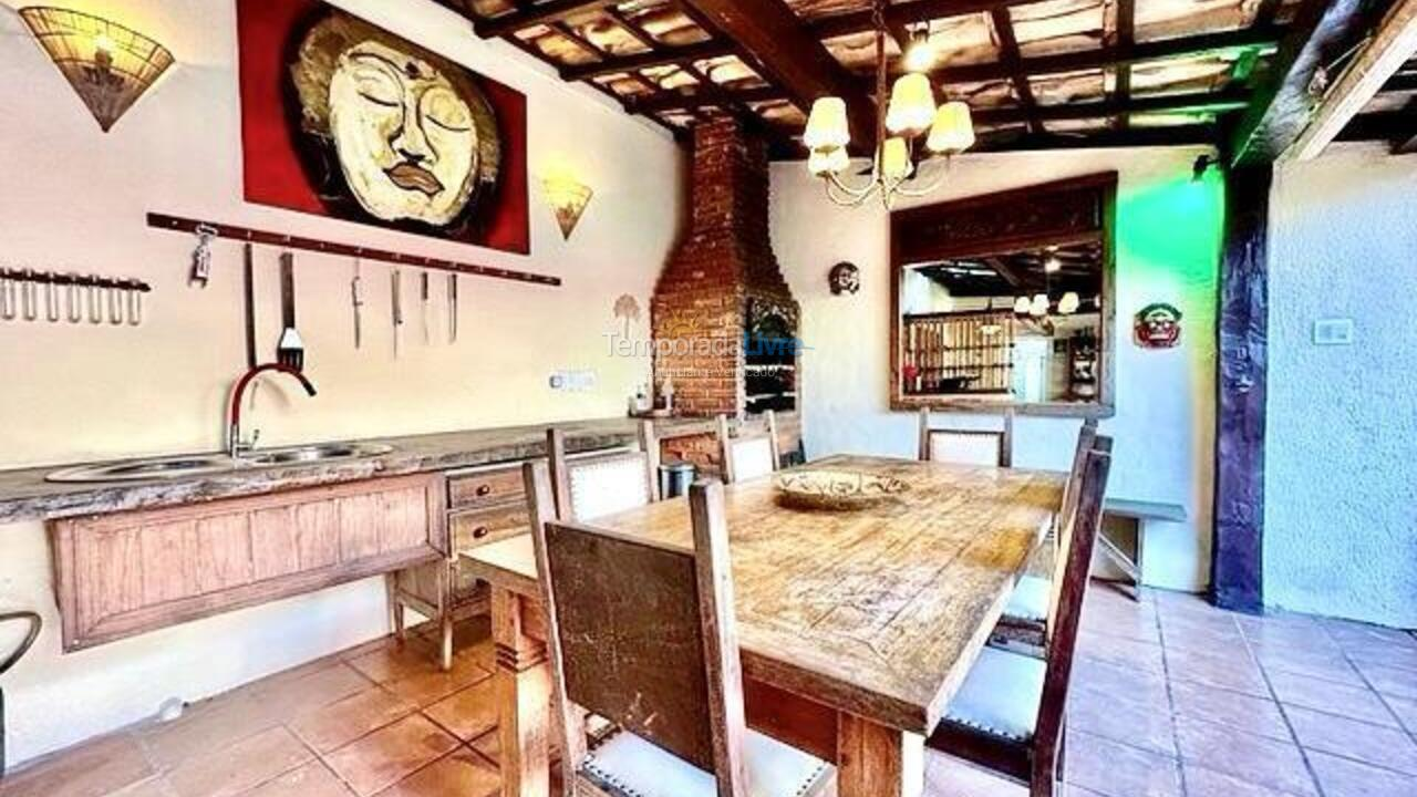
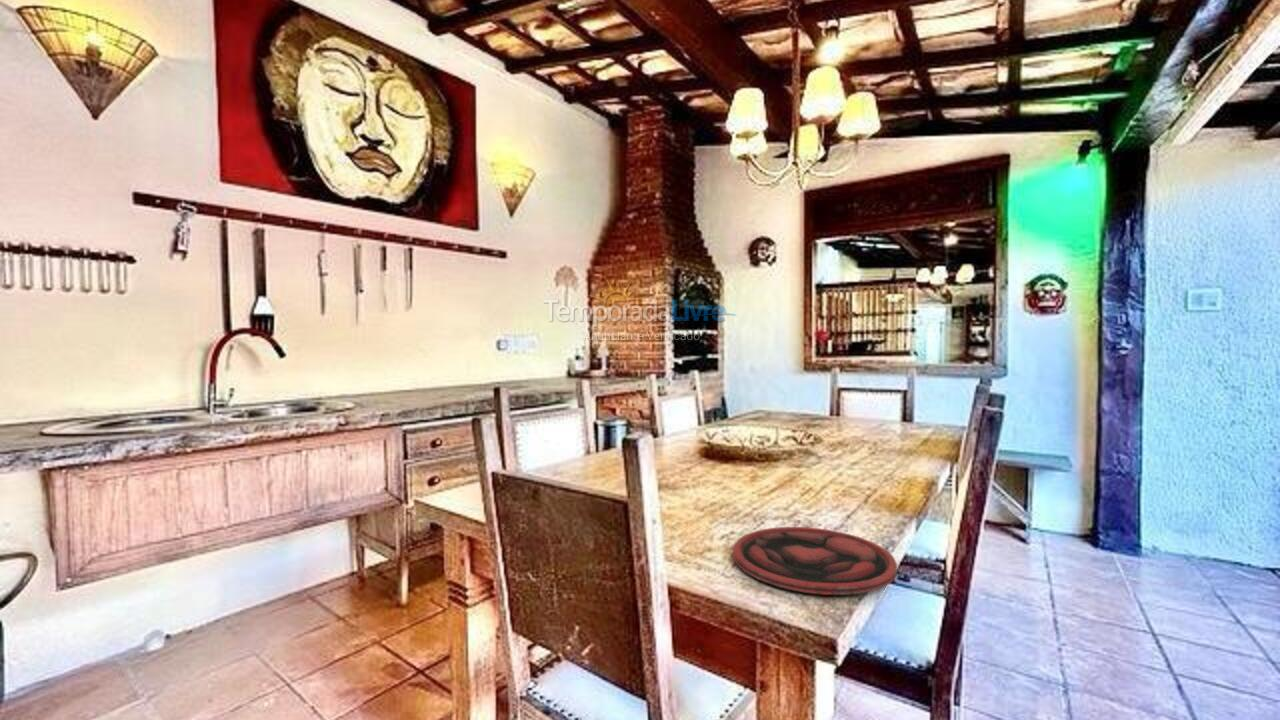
+ plate [732,526,898,596]
